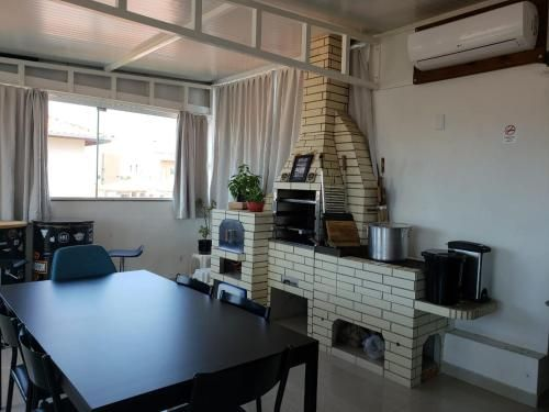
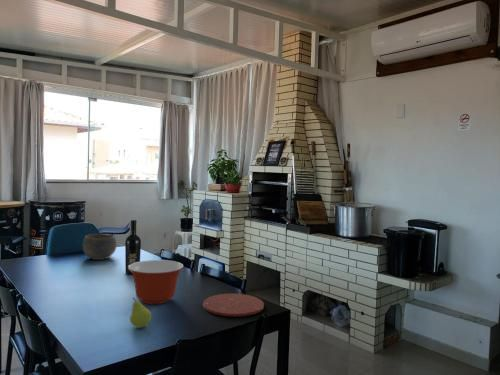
+ bowl [82,233,117,261]
+ plate [202,293,265,318]
+ mixing bowl [128,259,185,305]
+ fruit [129,297,152,329]
+ wine bottle [124,219,142,275]
